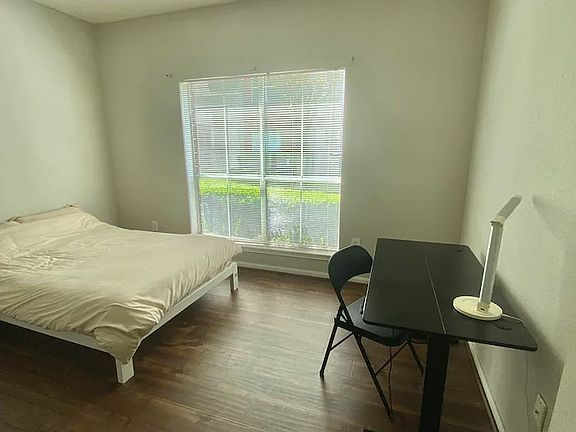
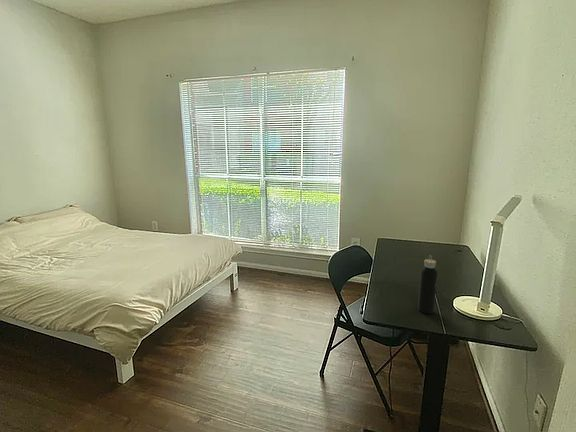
+ water bottle [417,254,439,315]
